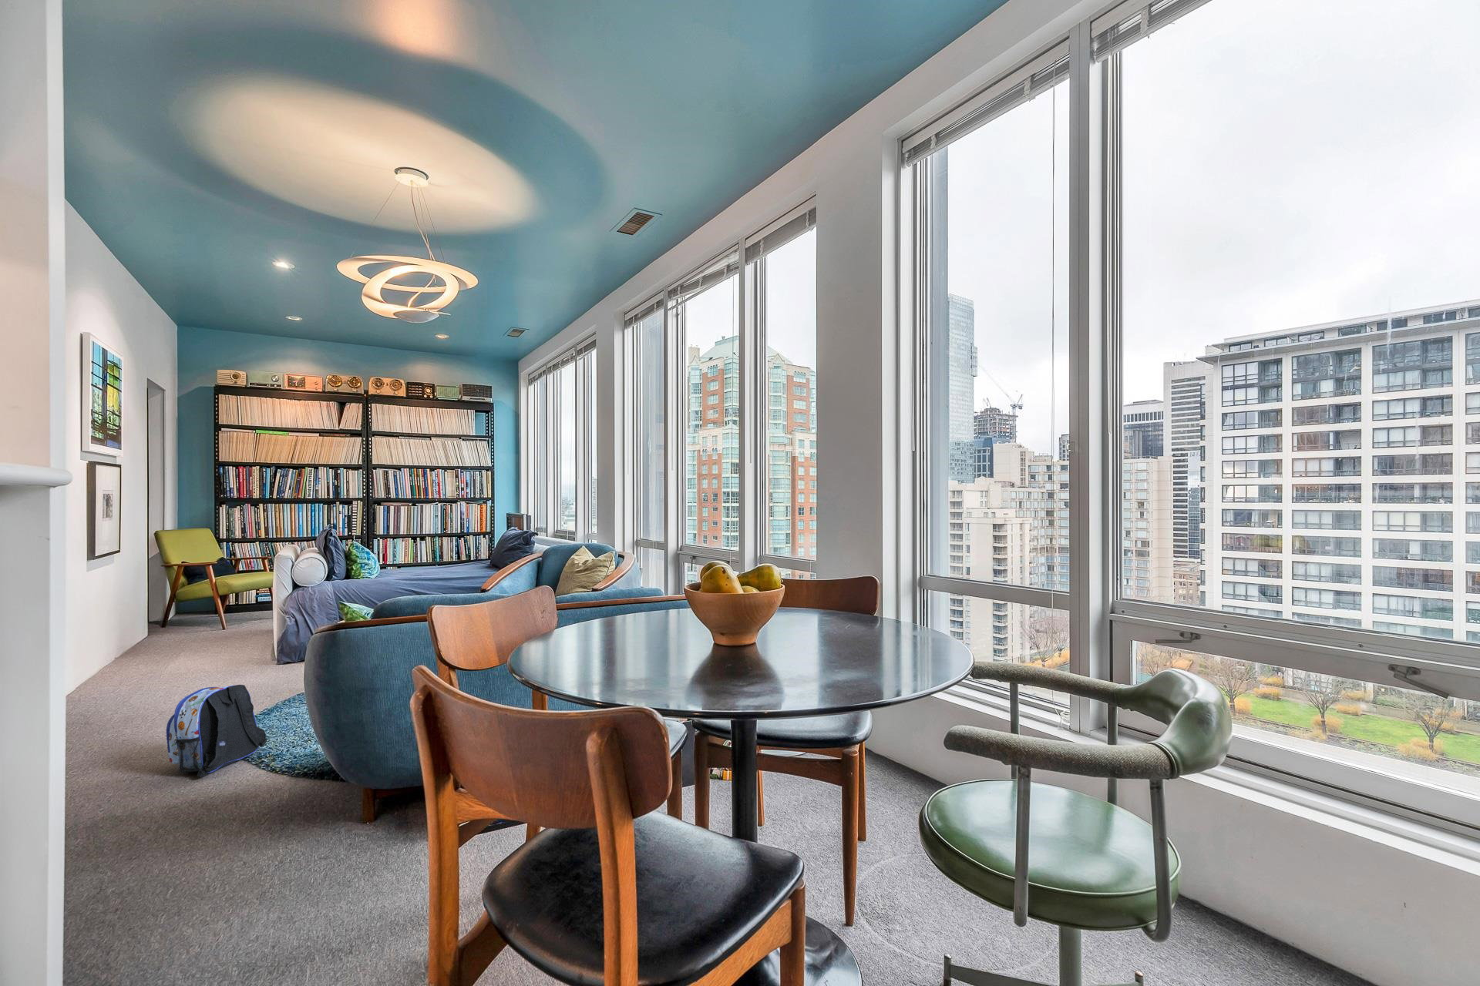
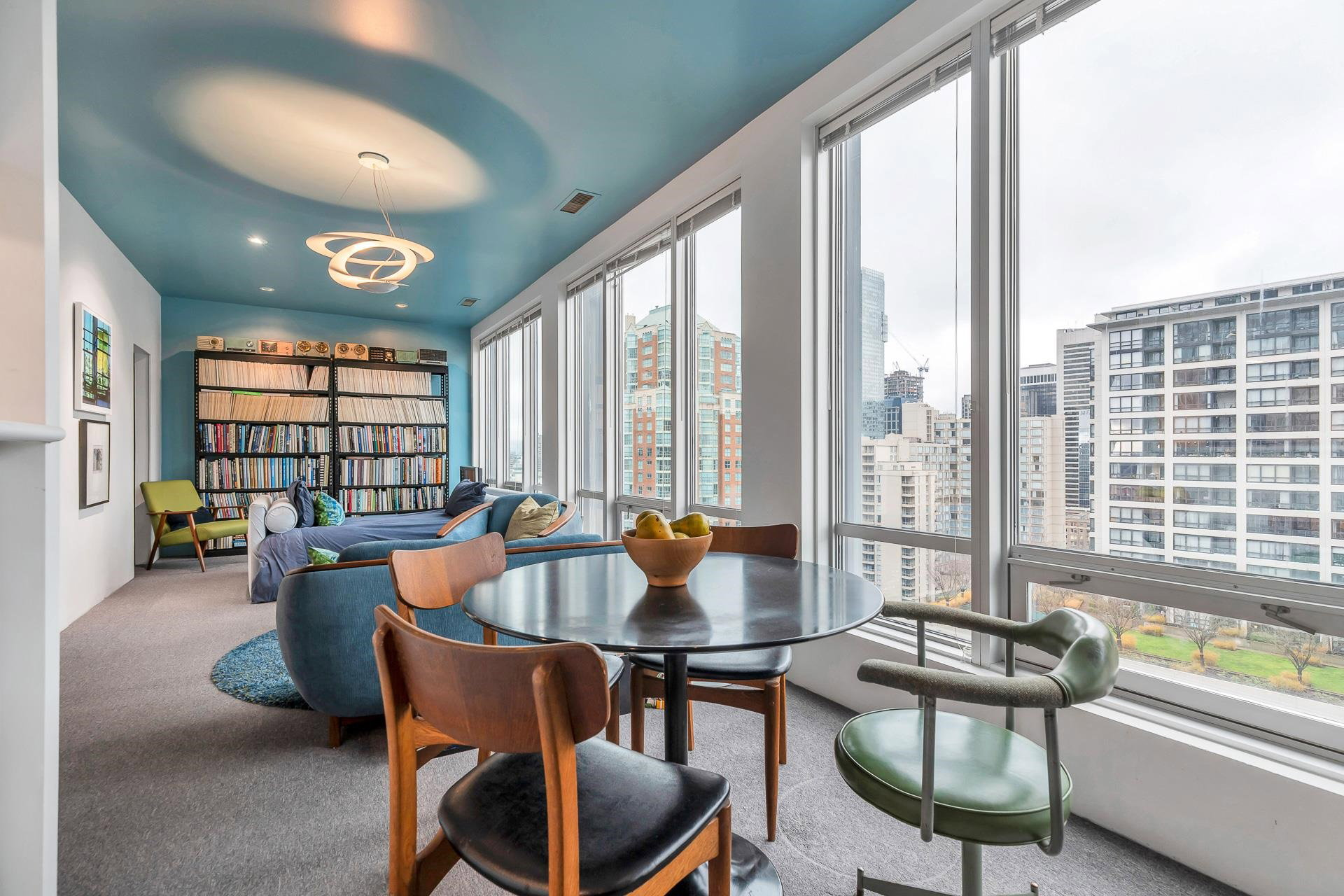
- backpack [166,684,269,778]
